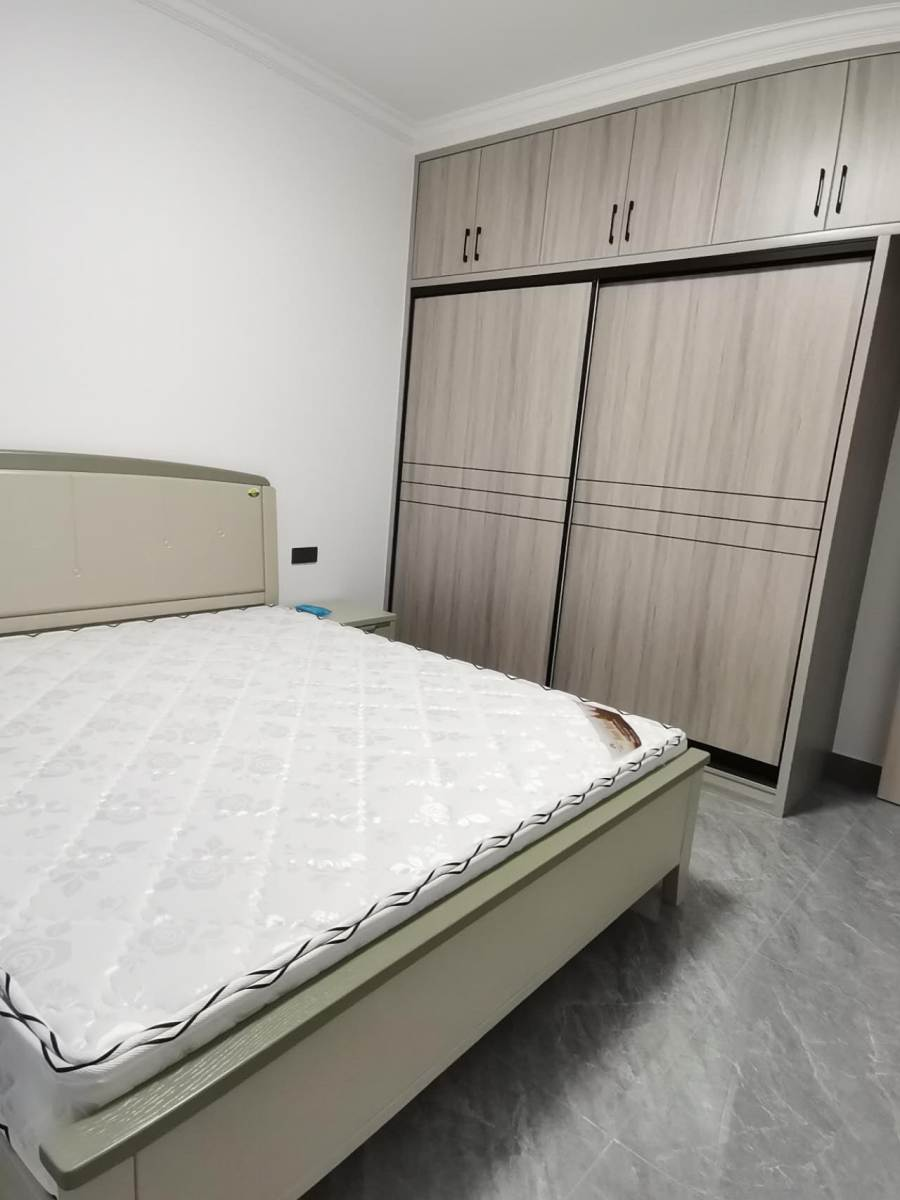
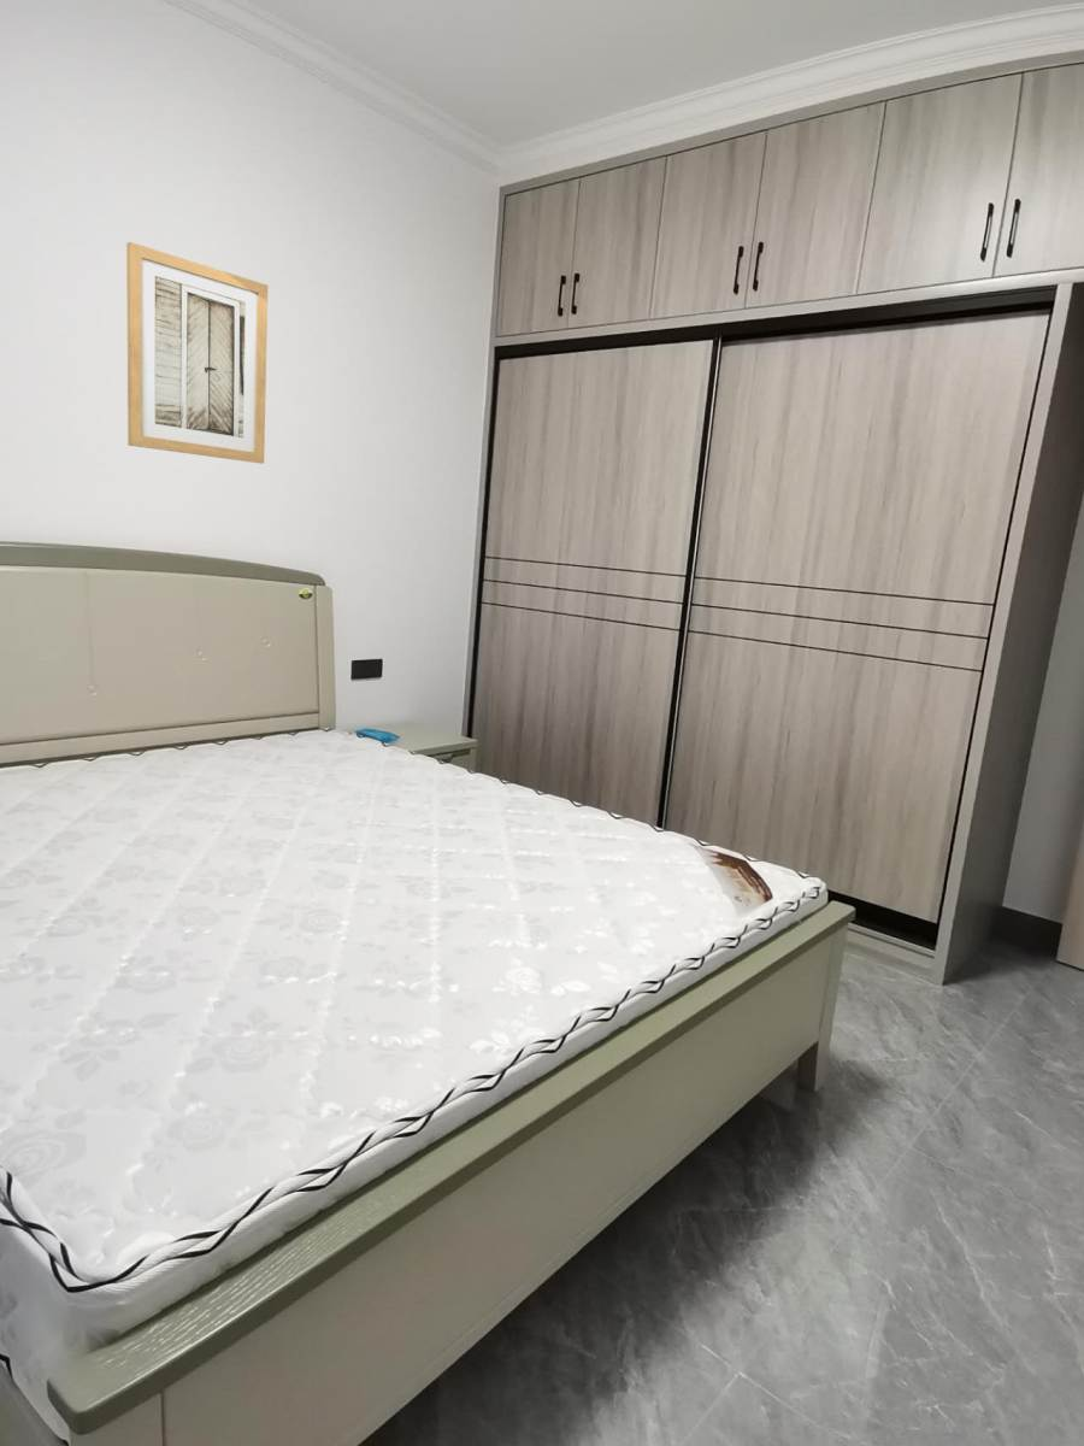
+ wall art [125,241,269,465]
